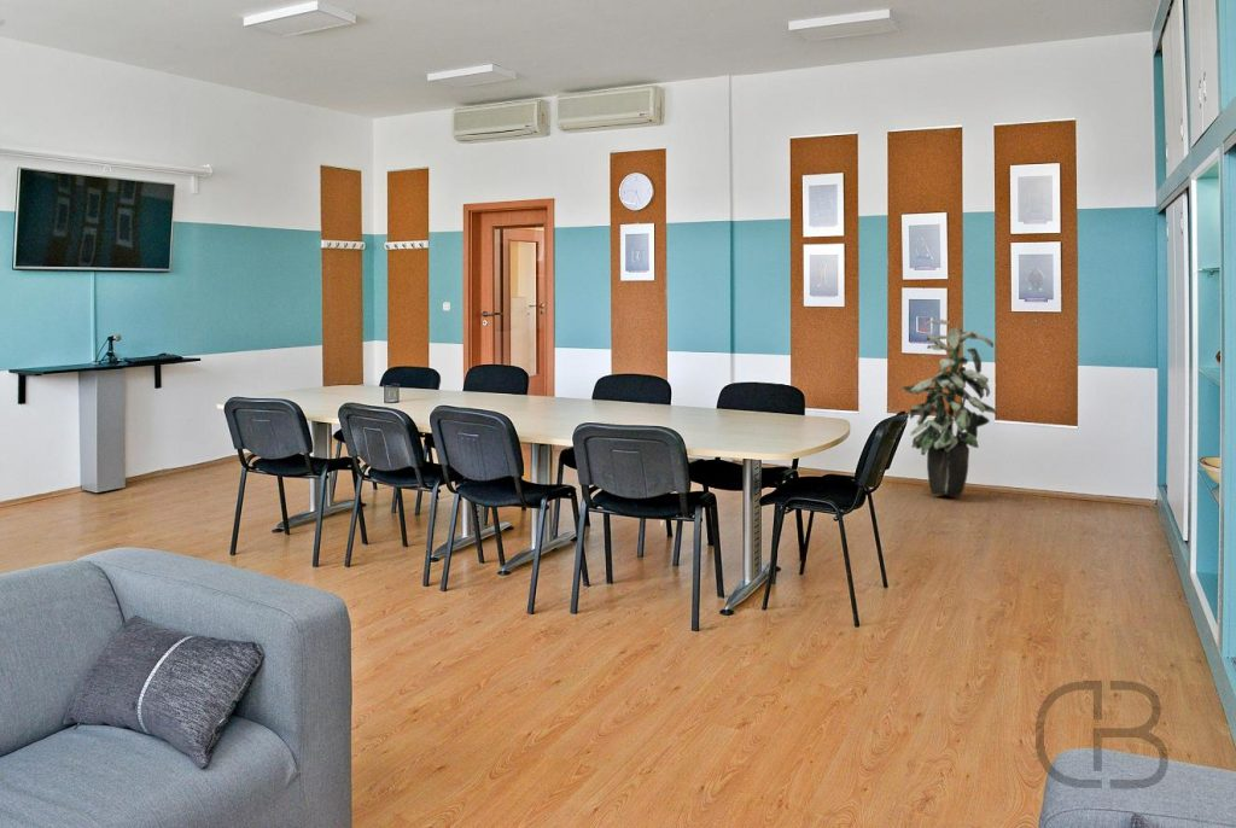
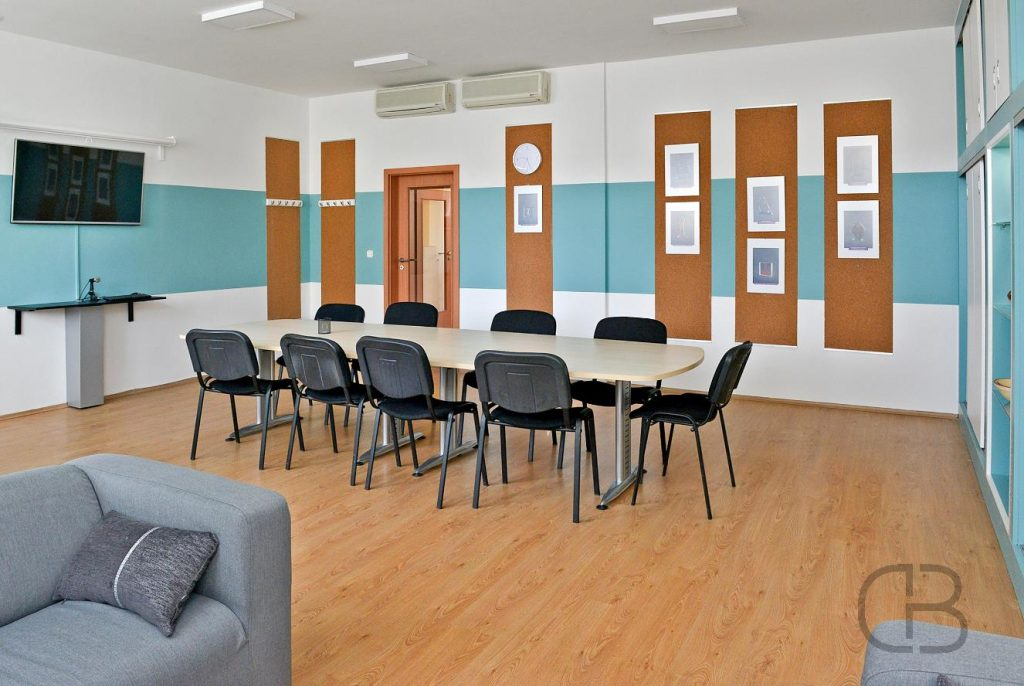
- indoor plant [900,319,998,497]
